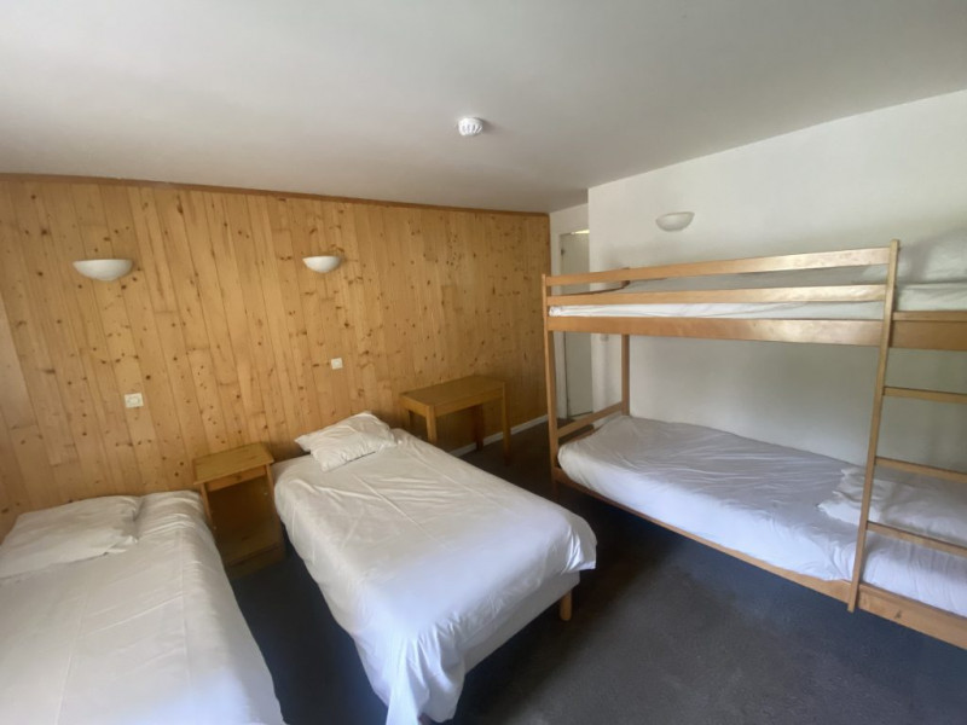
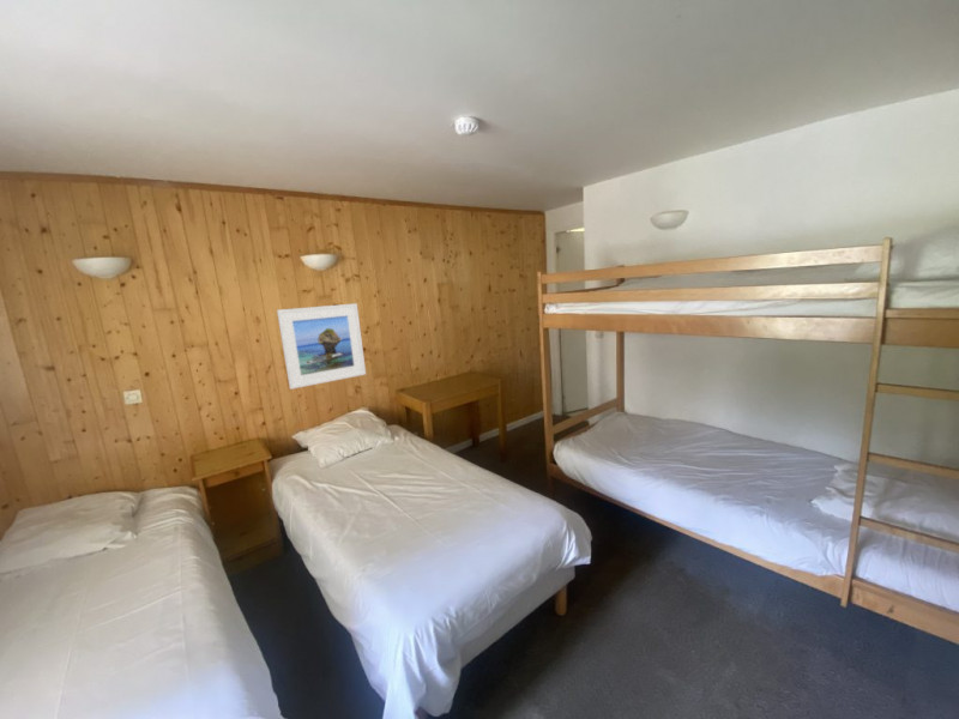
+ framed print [276,302,367,391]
